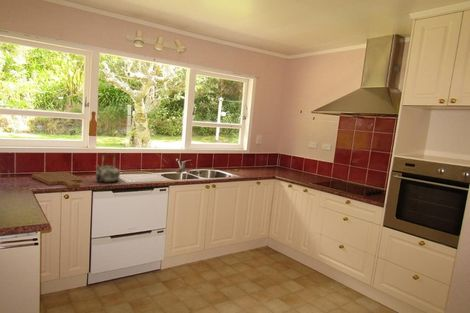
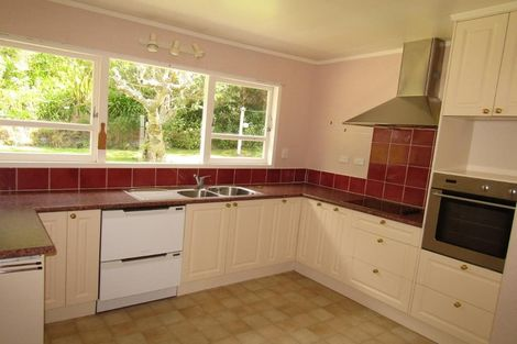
- kettle [94,153,121,184]
- cutting board [31,171,83,189]
